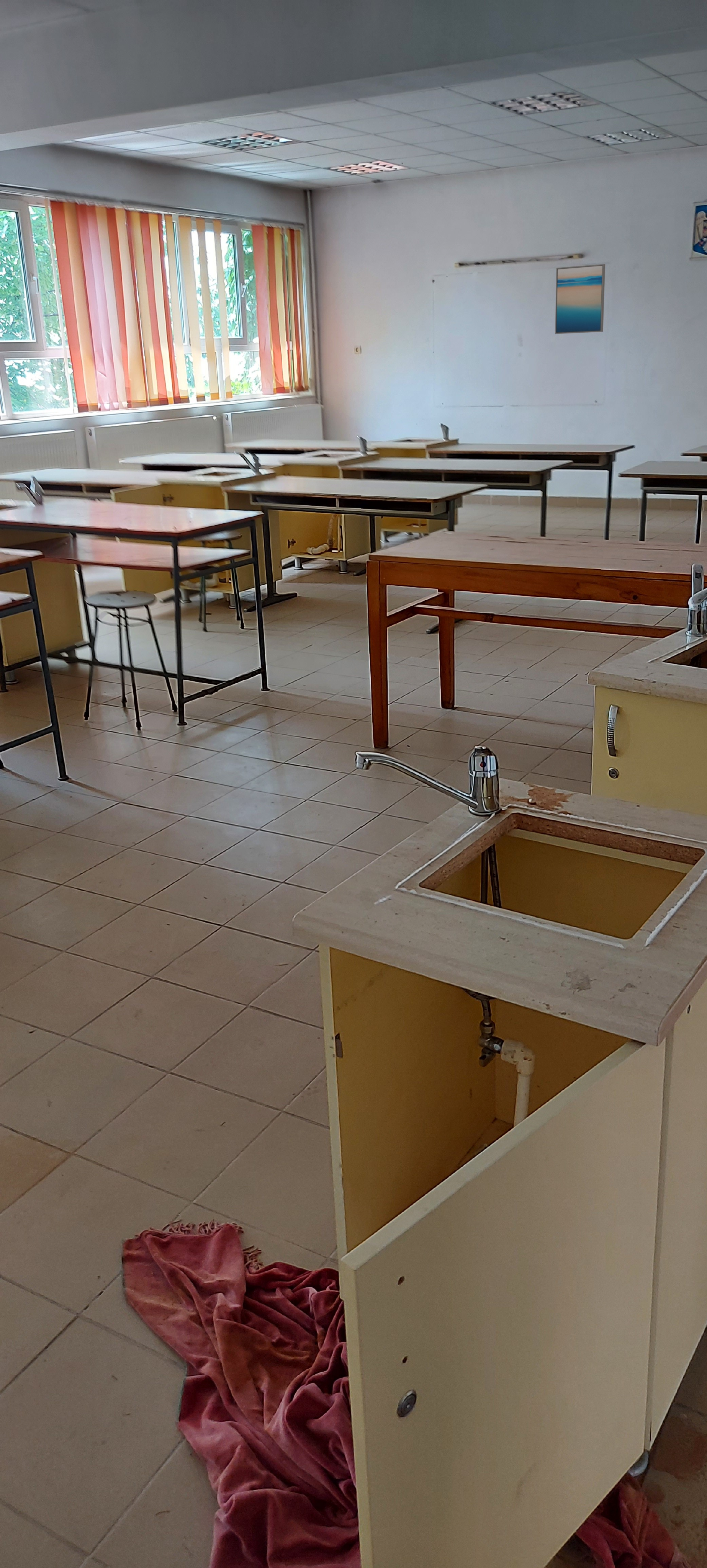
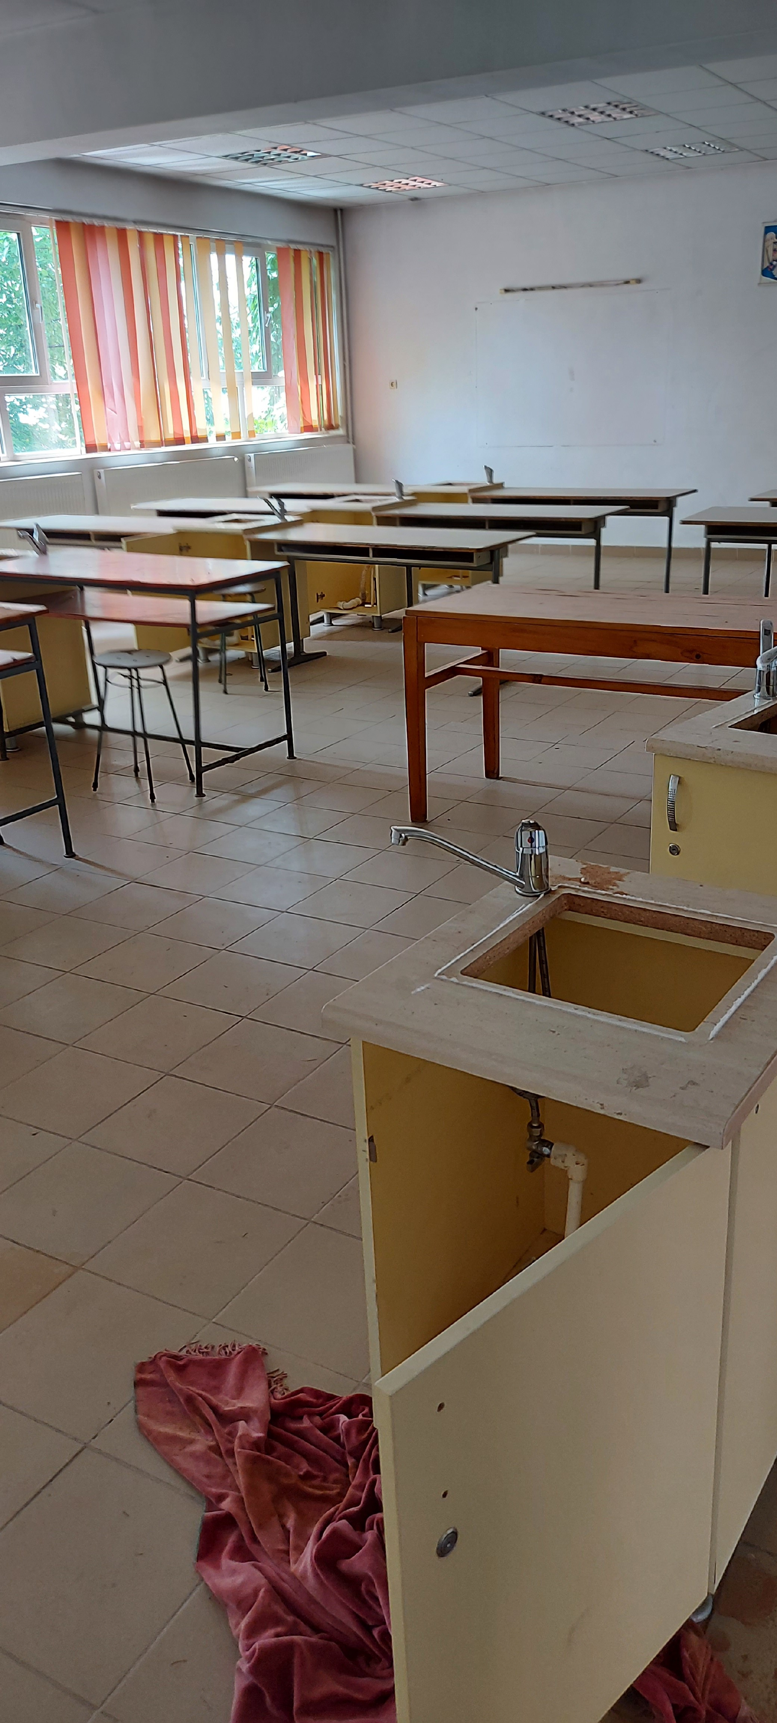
- wall art [555,264,606,335]
